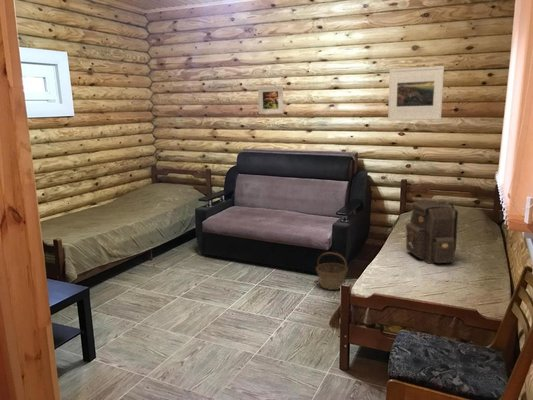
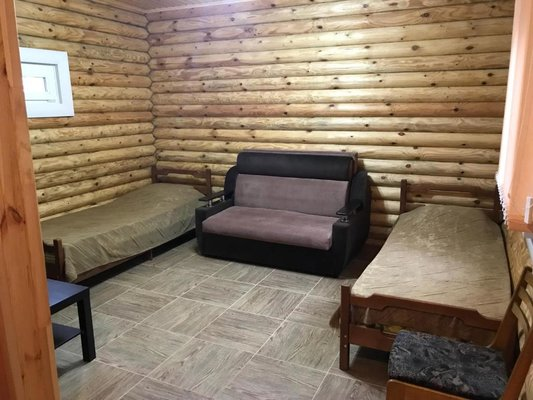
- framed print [257,85,284,115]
- basket [315,252,349,291]
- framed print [387,65,445,121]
- backpack [405,198,459,264]
